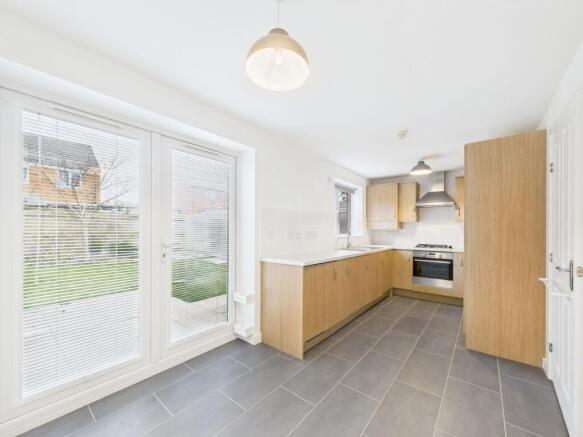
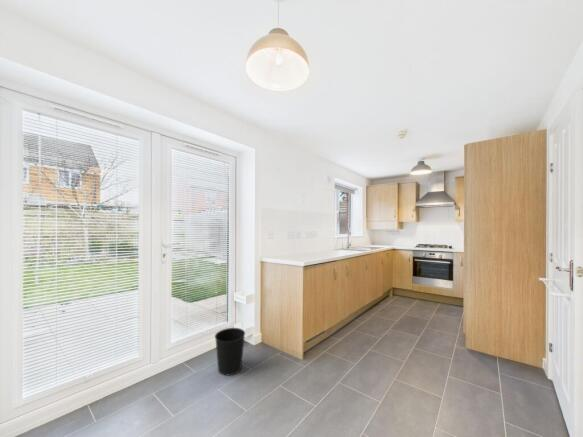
+ wastebasket [214,327,246,376]
